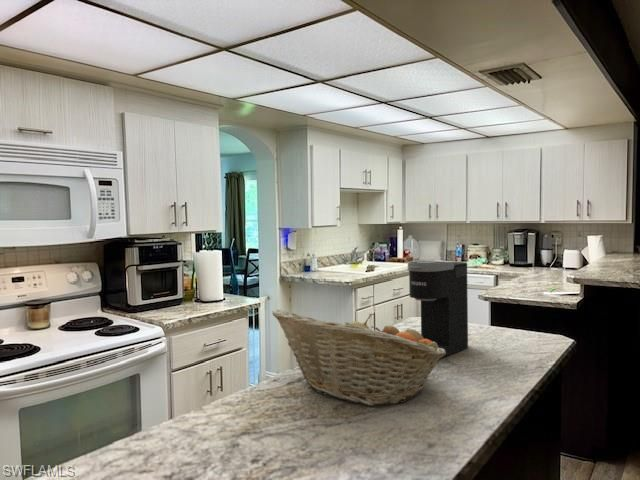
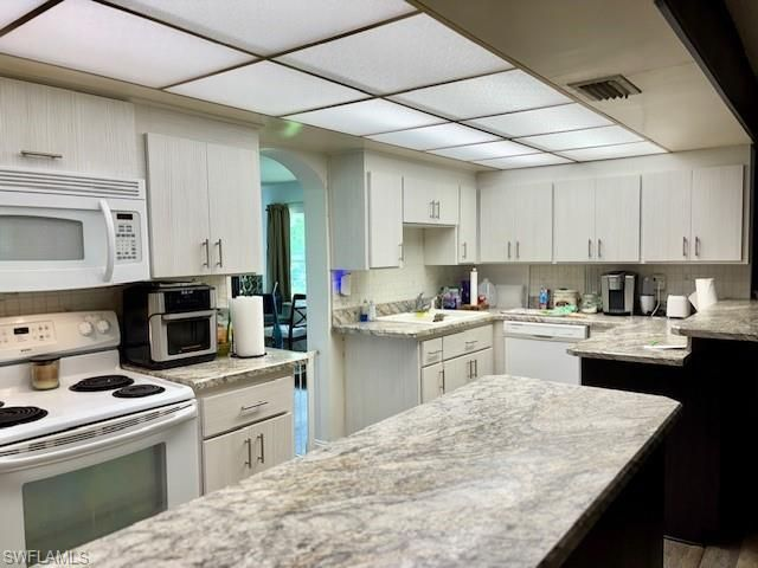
- fruit basket [271,309,446,407]
- coffee maker [407,260,469,359]
